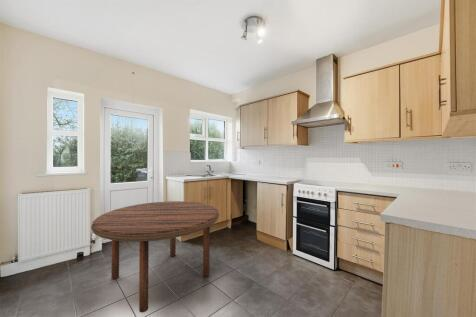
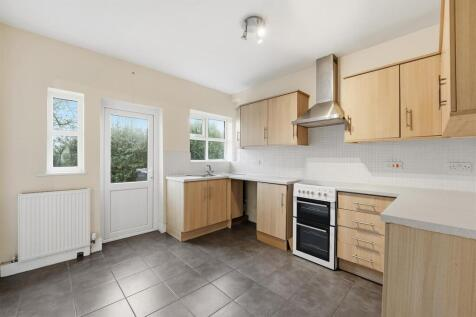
- dining table [90,200,220,313]
